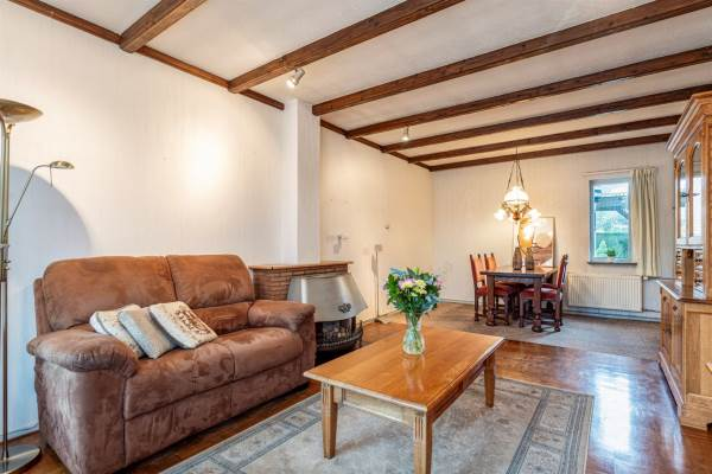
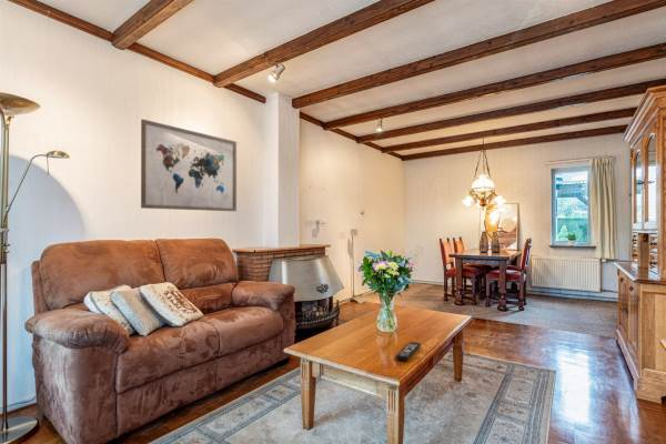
+ wall art [140,118,238,212]
+ remote control [395,341,422,362]
